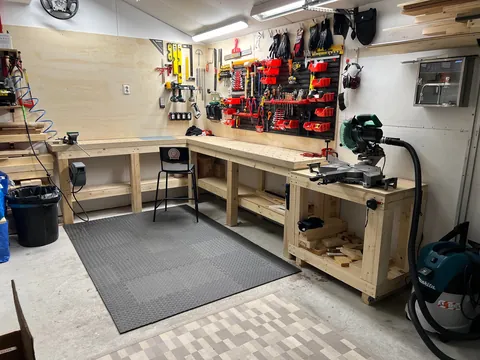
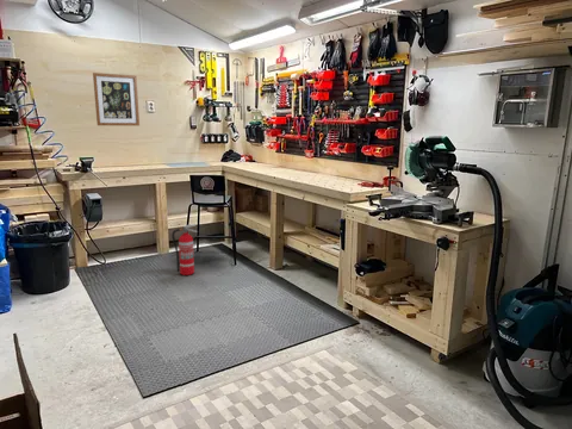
+ fire extinguisher [170,223,199,276]
+ wall art [92,72,141,126]
